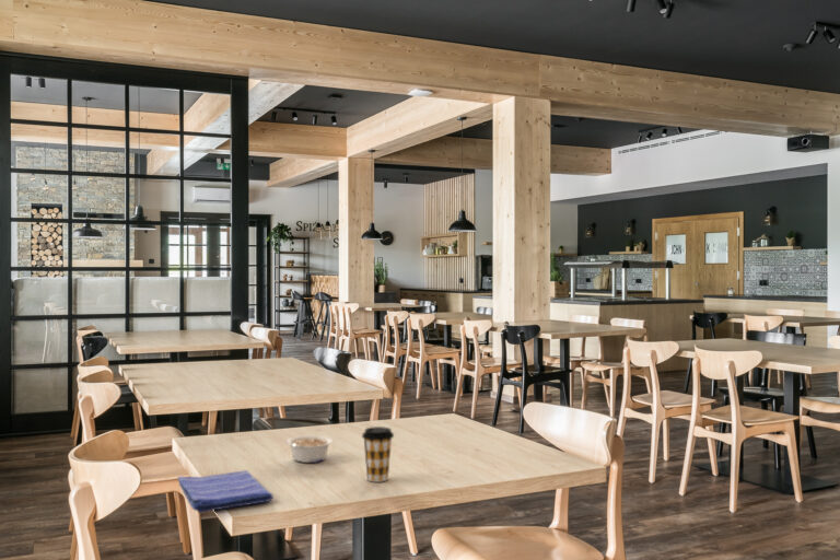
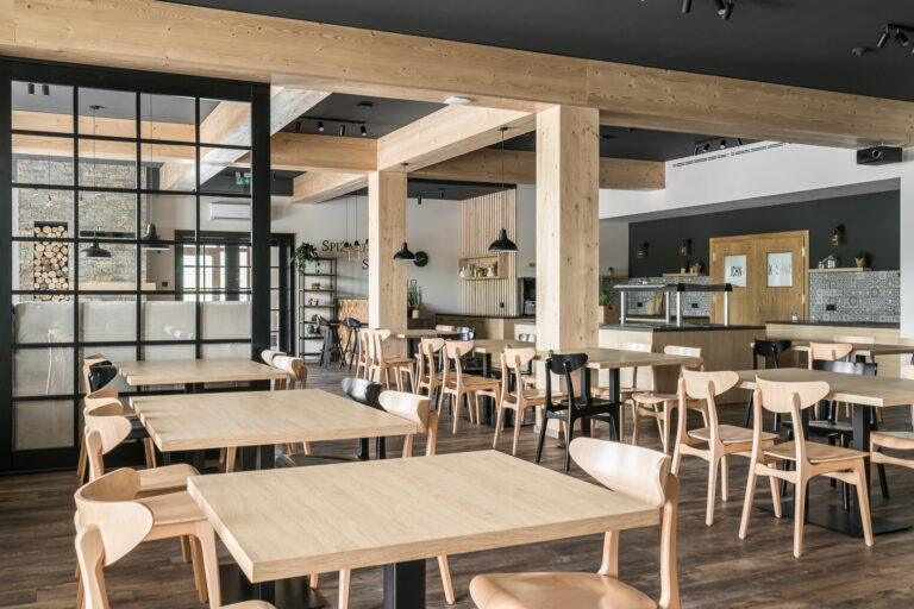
- legume [285,434,334,464]
- coffee cup [361,425,395,483]
- dish towel [177,469,275,514]
